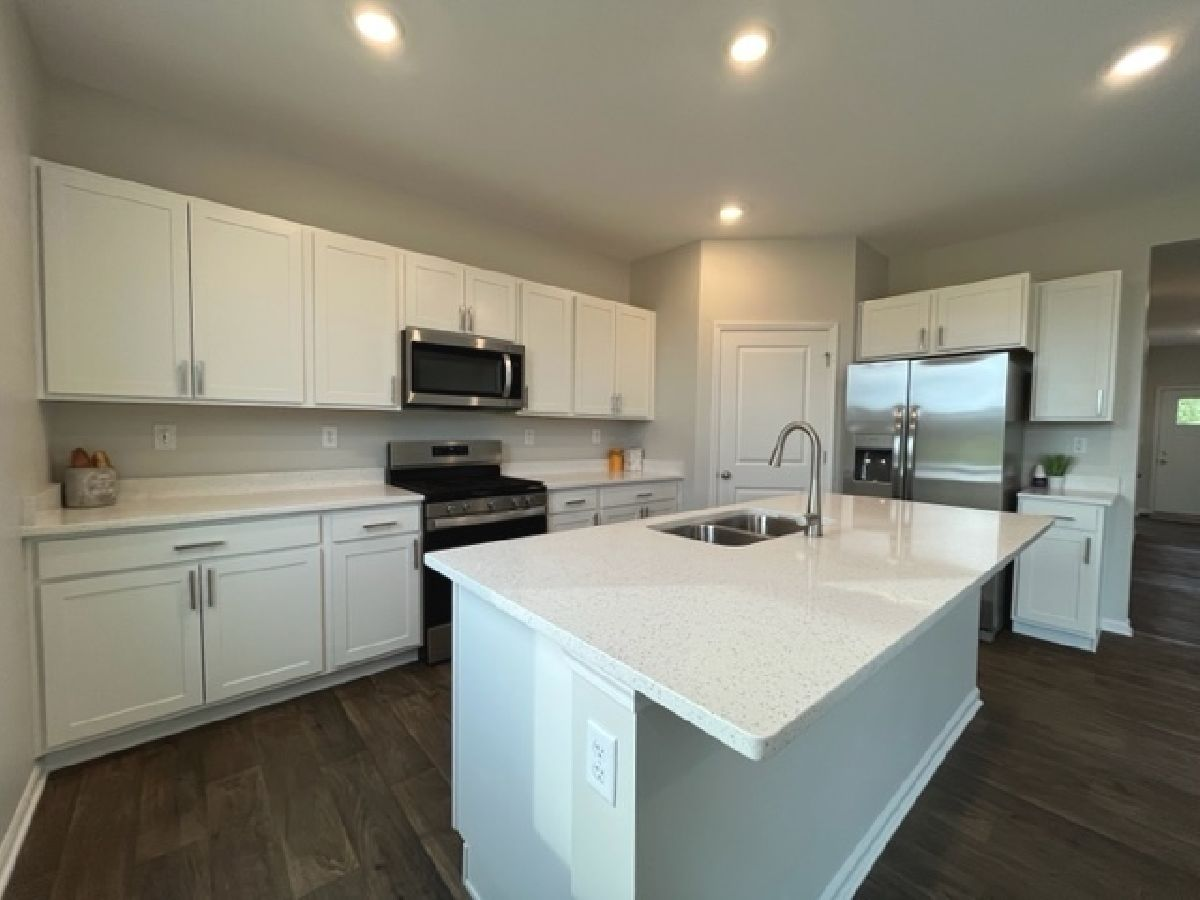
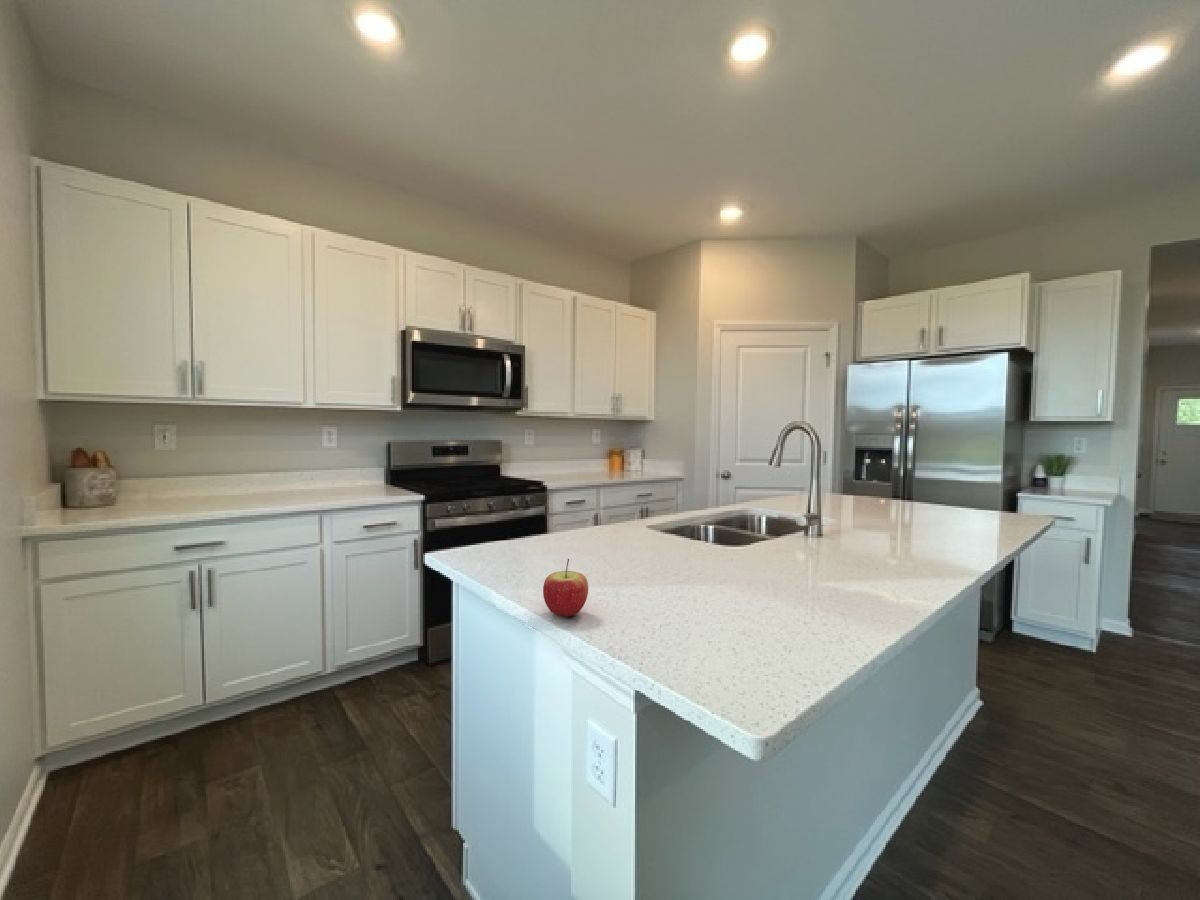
+ apple [542,558,589,618]
